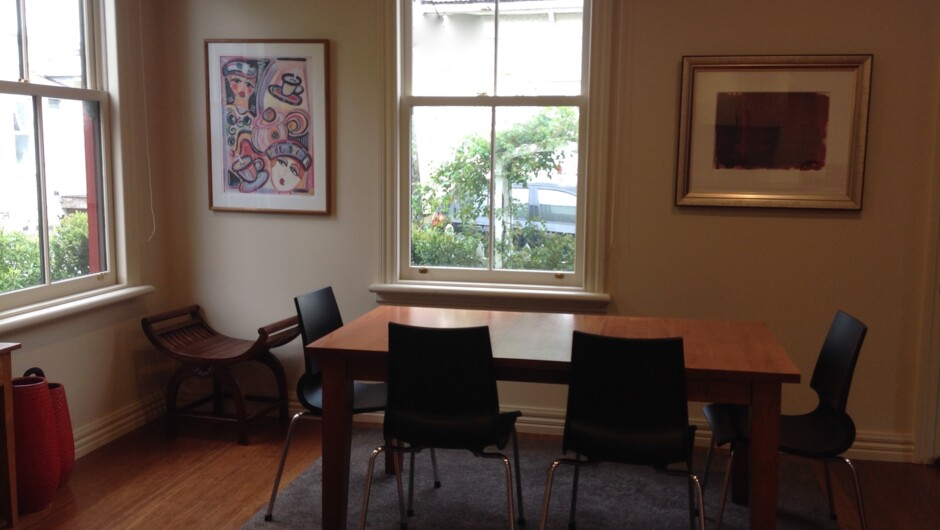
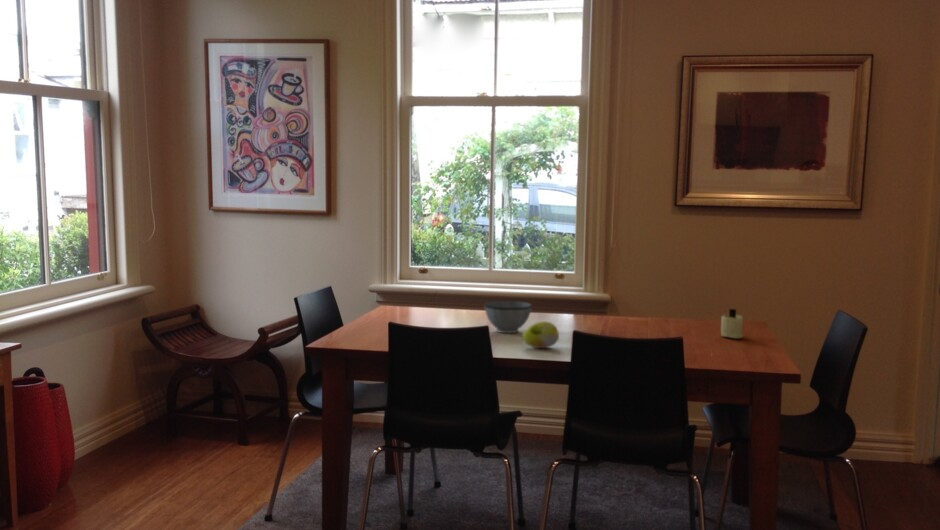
+ candle [720,308,744,340]
+ fruit [521,320,560,349]
+ bowl [484,300,533,334]
